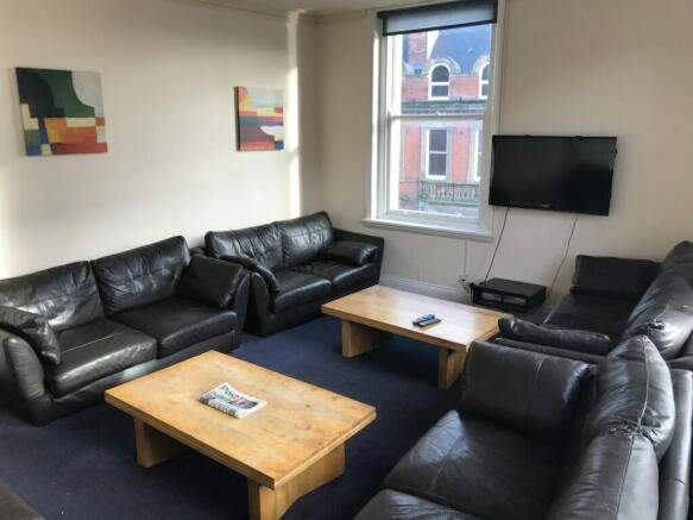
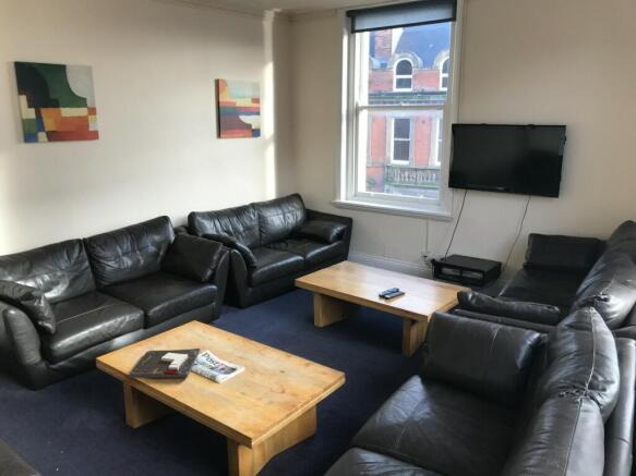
+ board game [128,347,201,379]
